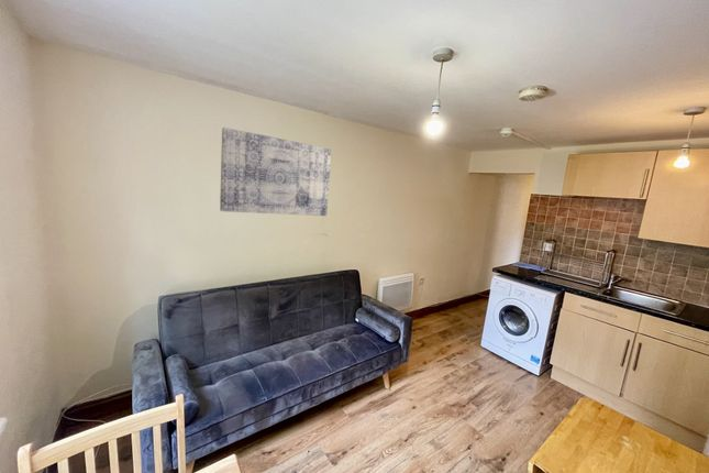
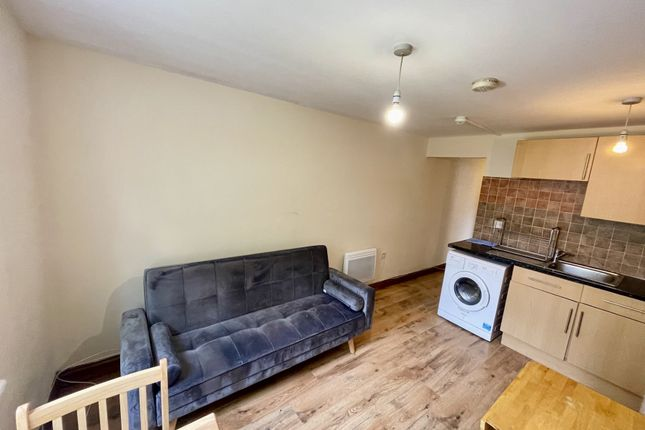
- wall art [219,127,332,217]
